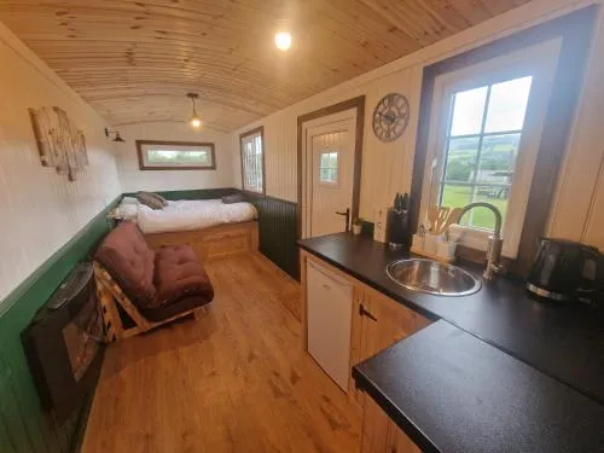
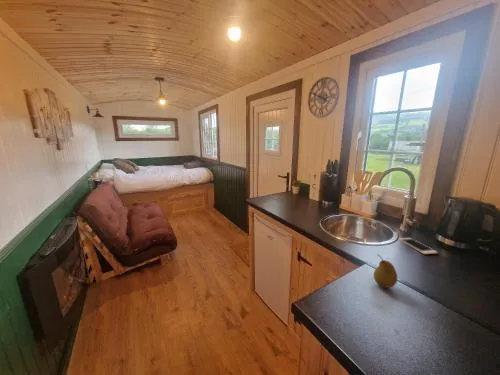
+ cell phone [398,237,439,255]
+ fruit [373,253,398,289]
